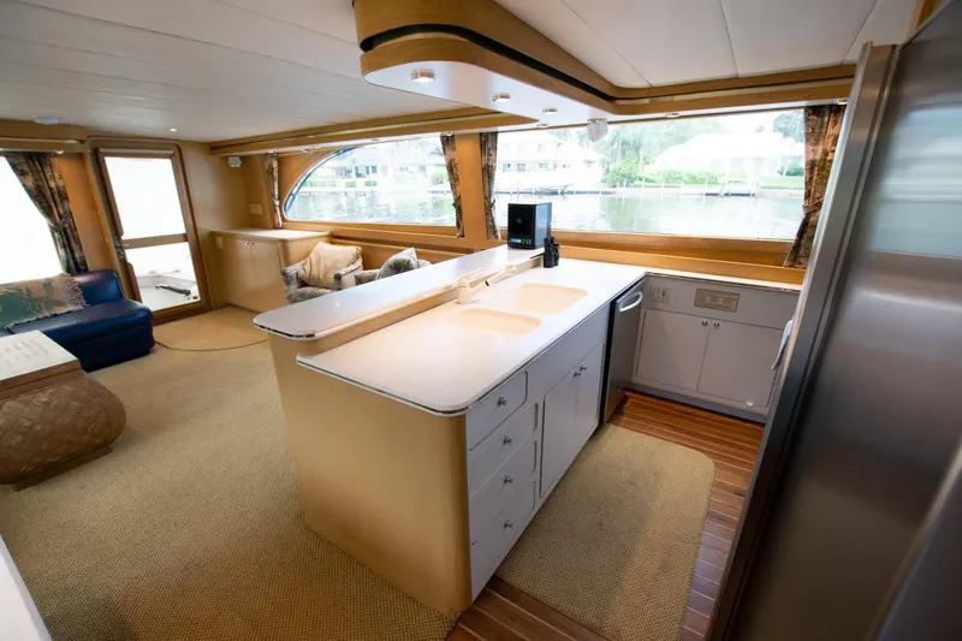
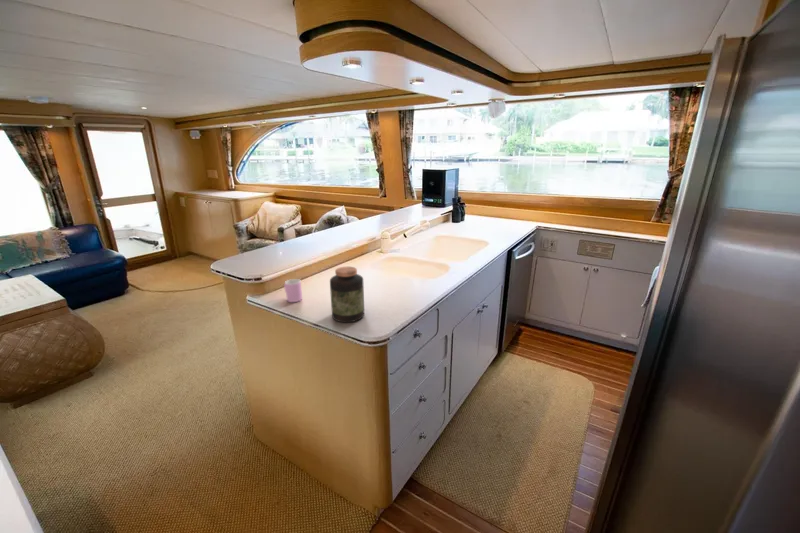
+ cup [283,278,303,303]
+ jar [329,266,365,324]
